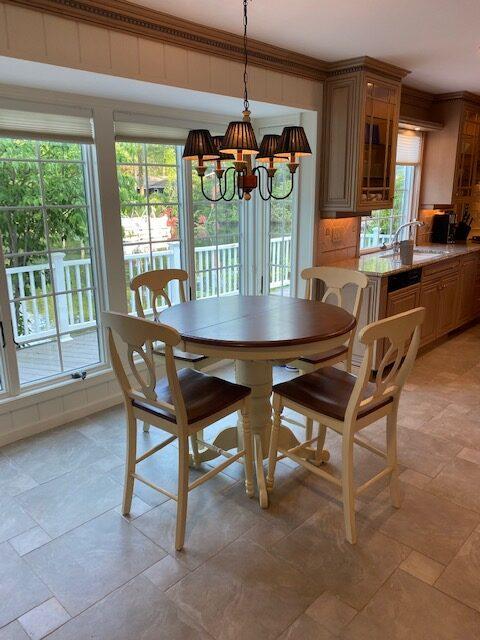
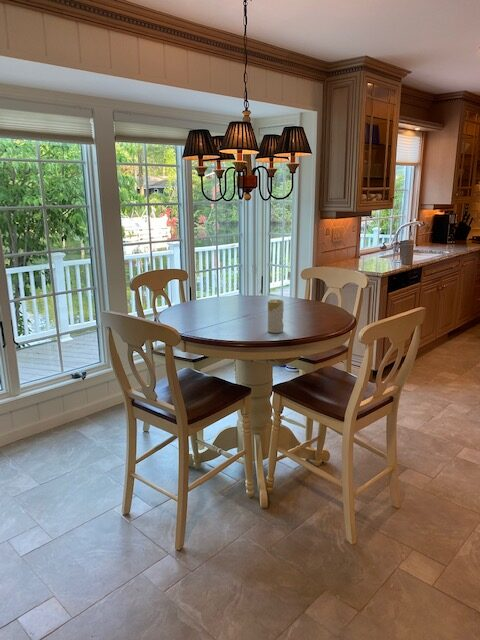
+ candle [267,298,285,334]
